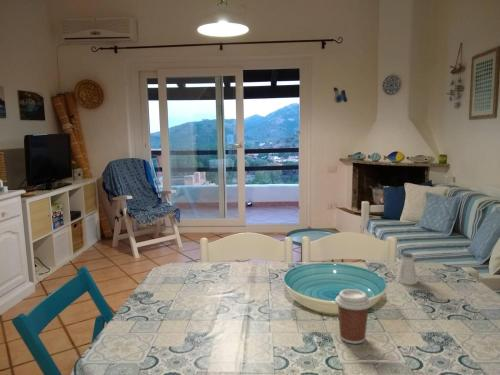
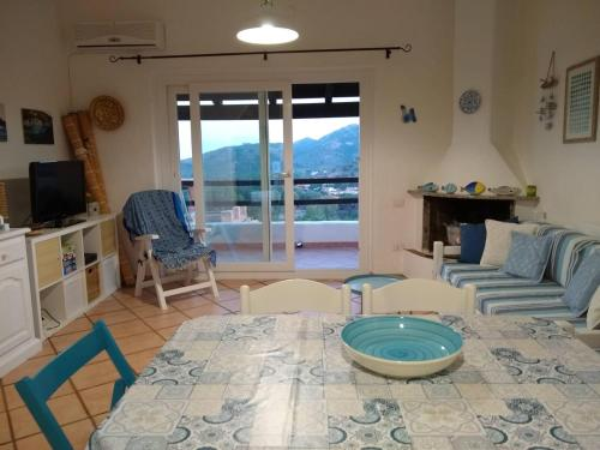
- saltshaker [395,252,418,286]
- coffee cup [334,288,372,345]
